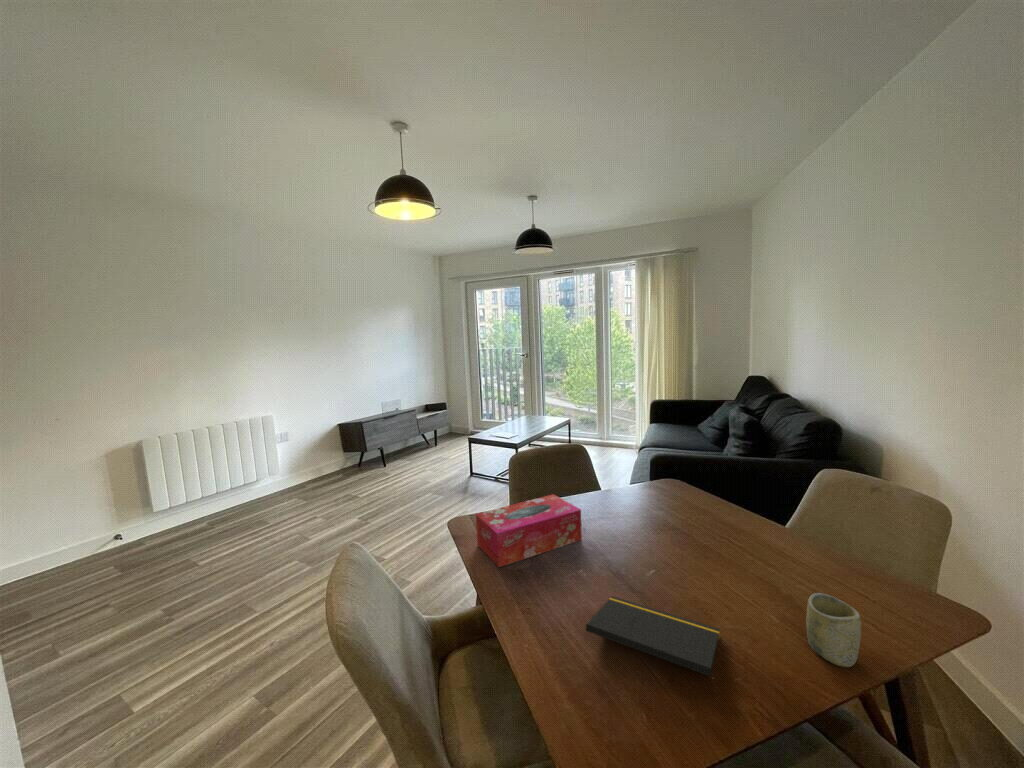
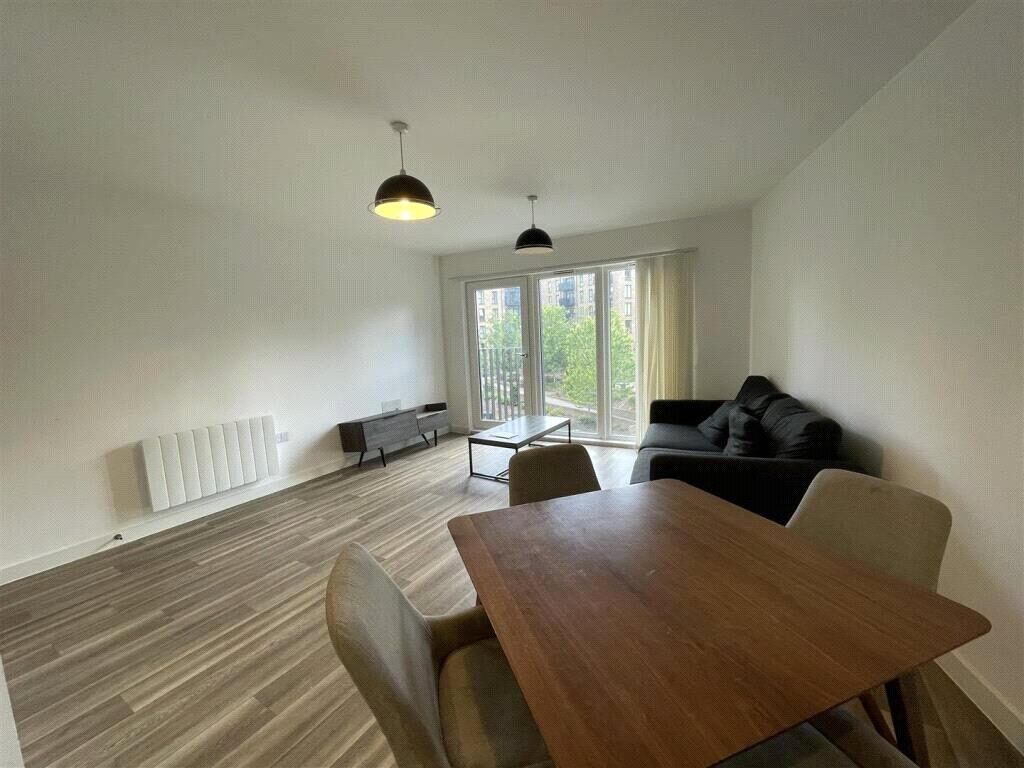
- cup [805,592,862,668]
- notepad [585,595,721,695]
- tissue box [475,493,583,568]
